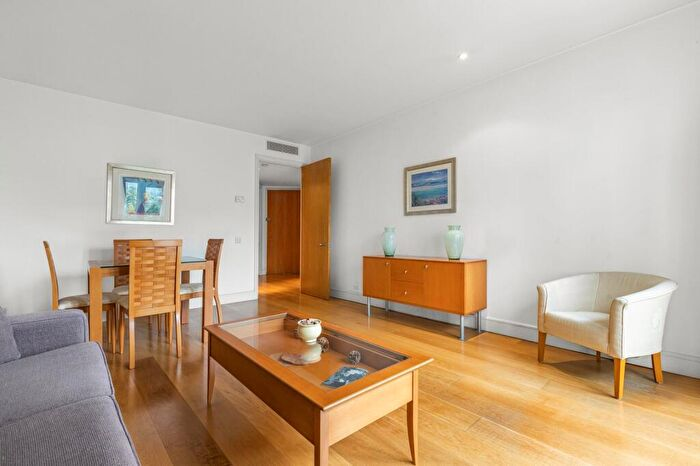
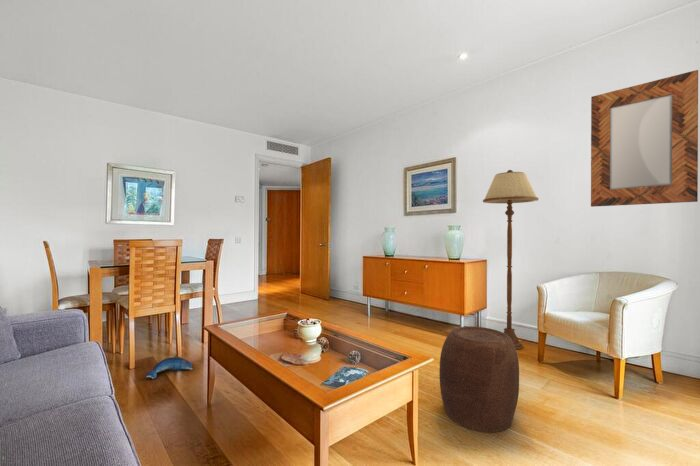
+ floor lamp [482,169,539,350]
+ plush toy [145,356,194,380]
+ stool [439,325,520,433]
+ home mirror [590,69,699,208]
